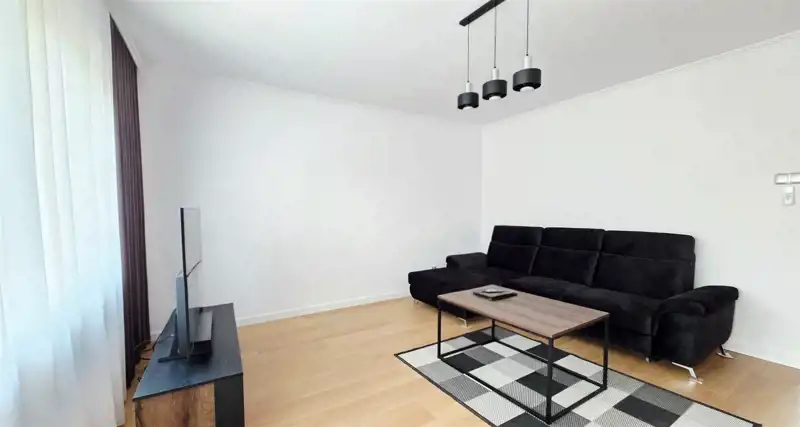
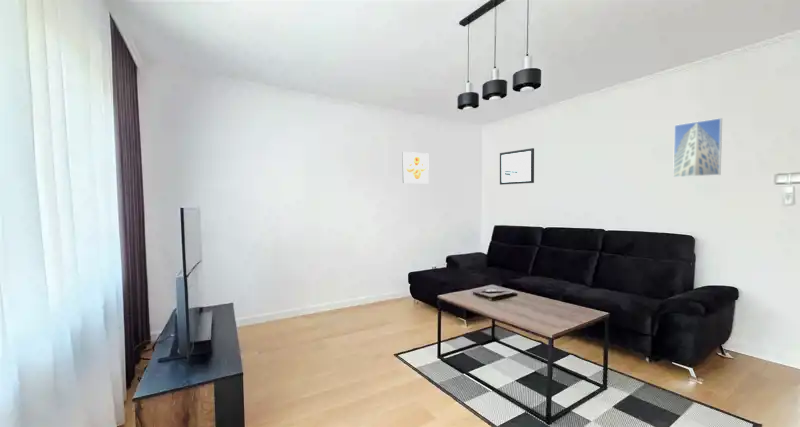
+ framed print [672,117,723,178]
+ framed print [401,151,430,184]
+ wall art [499,147,535,186]
